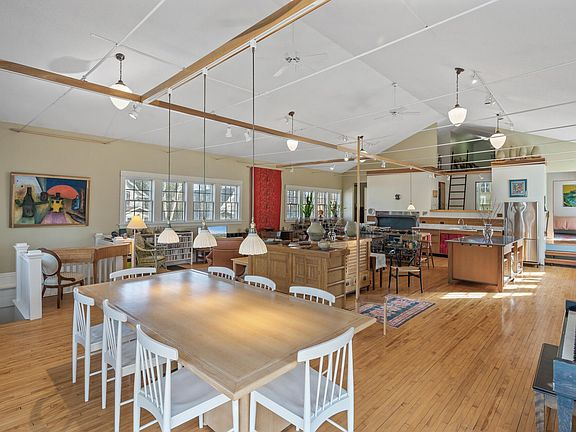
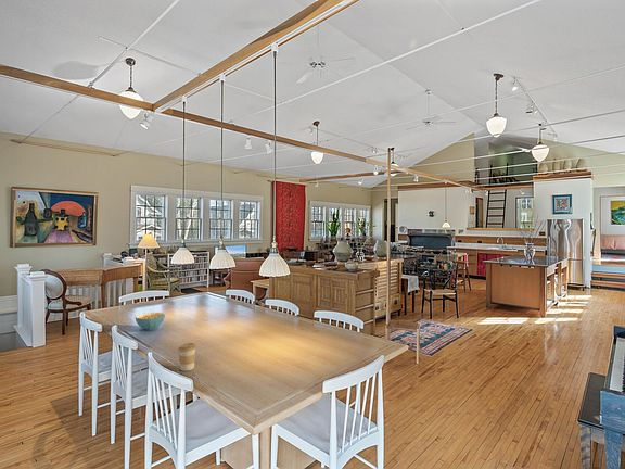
+ cereal bowl [135,312,166,331]
+ coffee cup [177,342,197,372]
